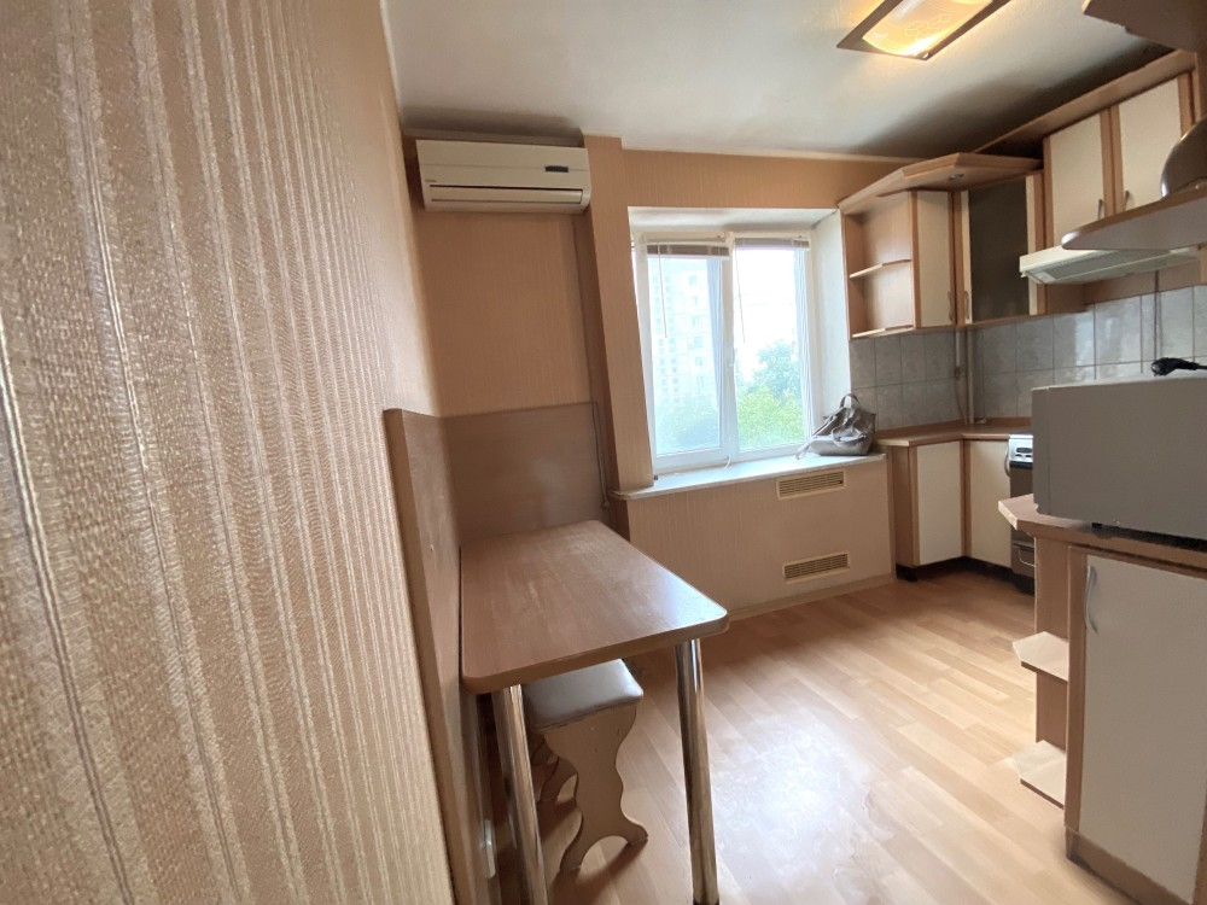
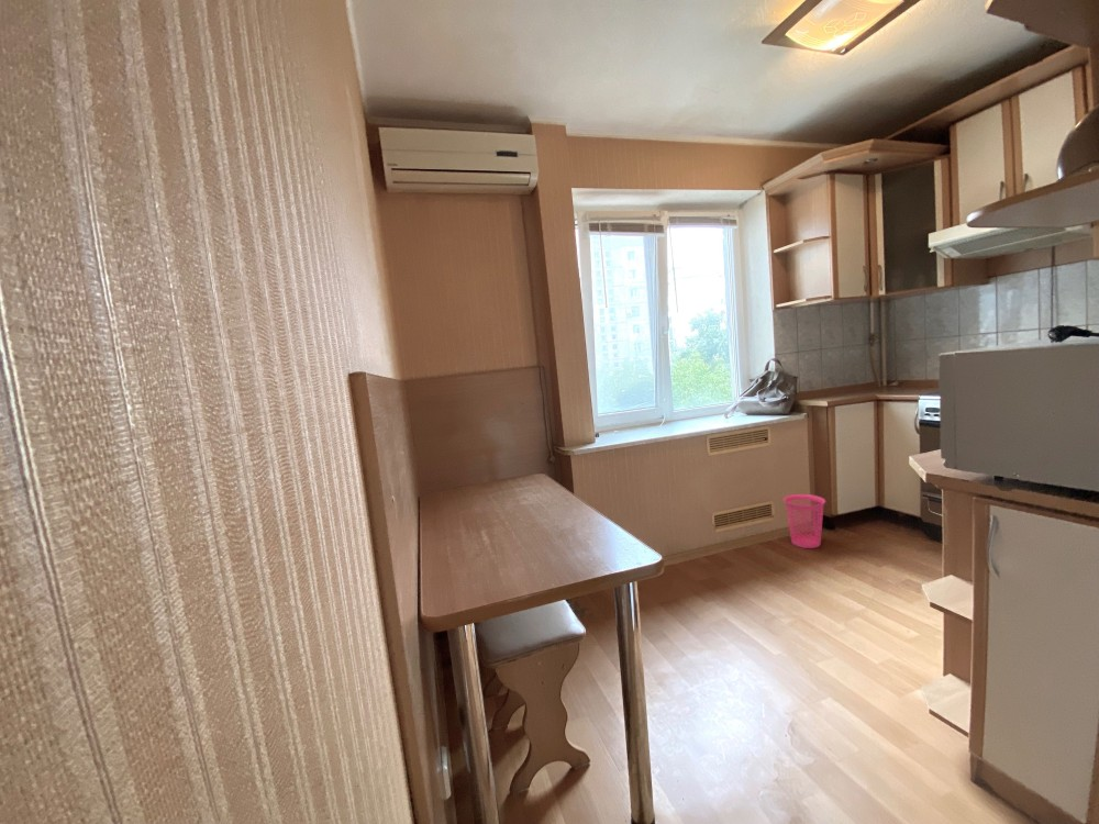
+ waste basket [782,493,826,549]
